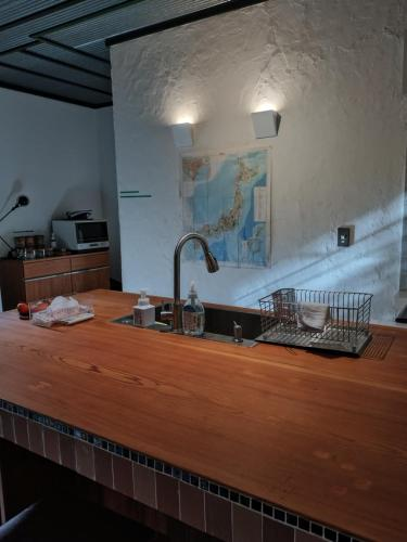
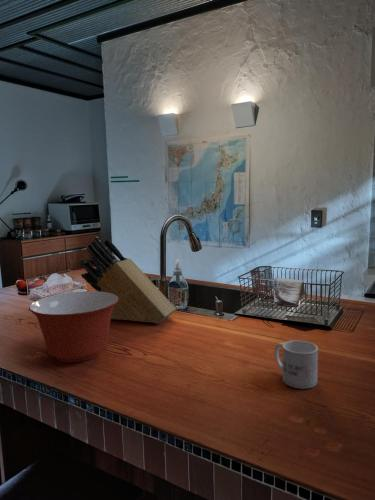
+ mug [274,339,319,390]
+ knife block [78,236,177,325]
+ mixing bowl [28,290,119,363]
